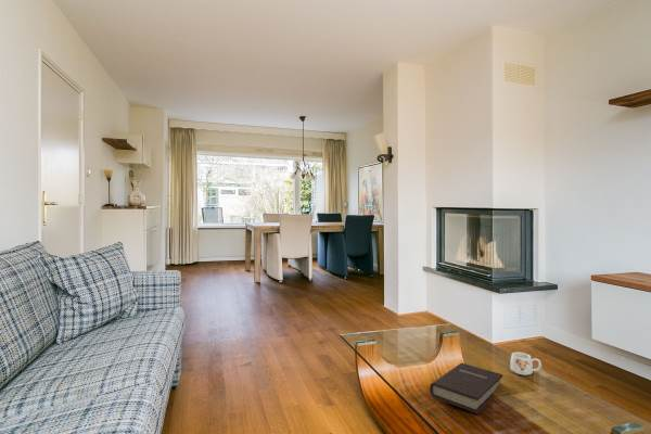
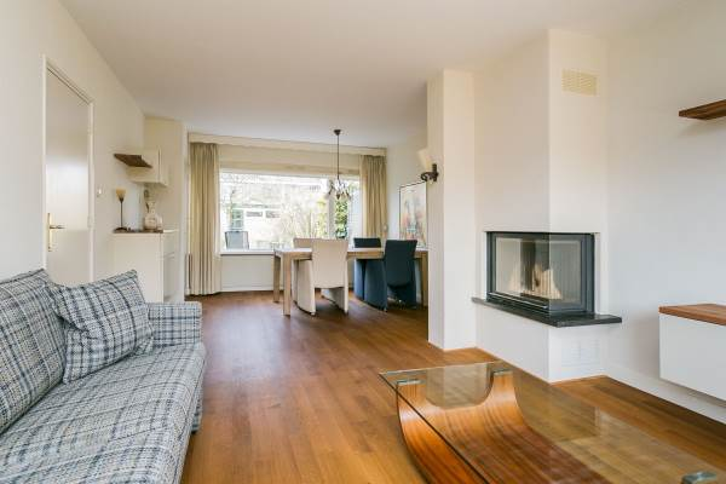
- book [429,362,503,414]
- mug [510,352,542,376]
